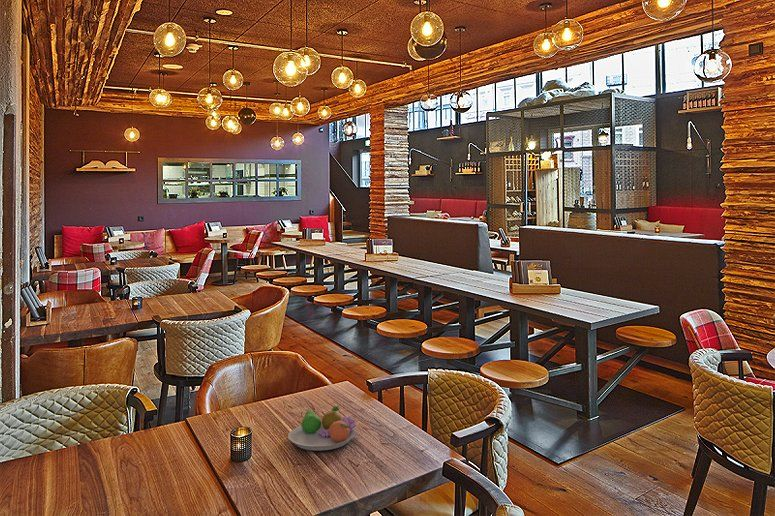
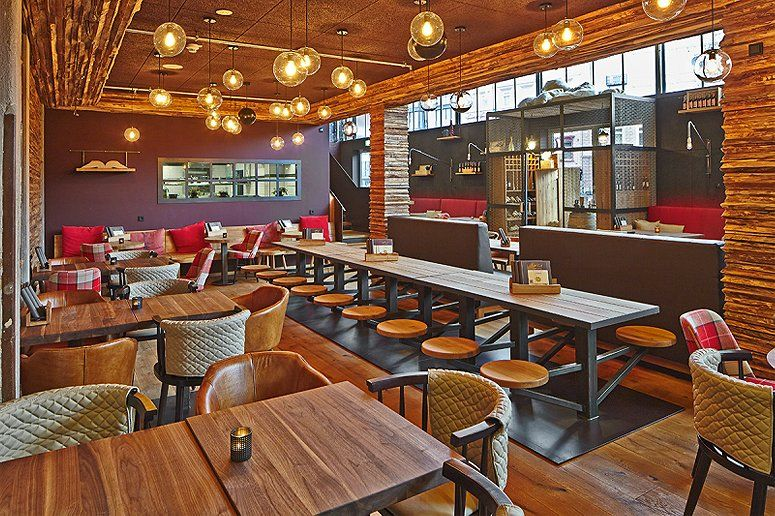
- fruit bowl [287,406,357,452]
